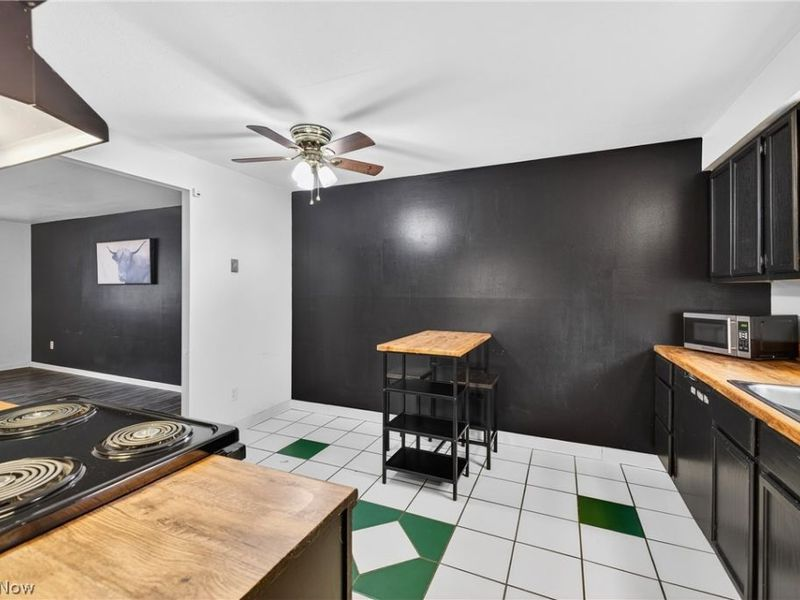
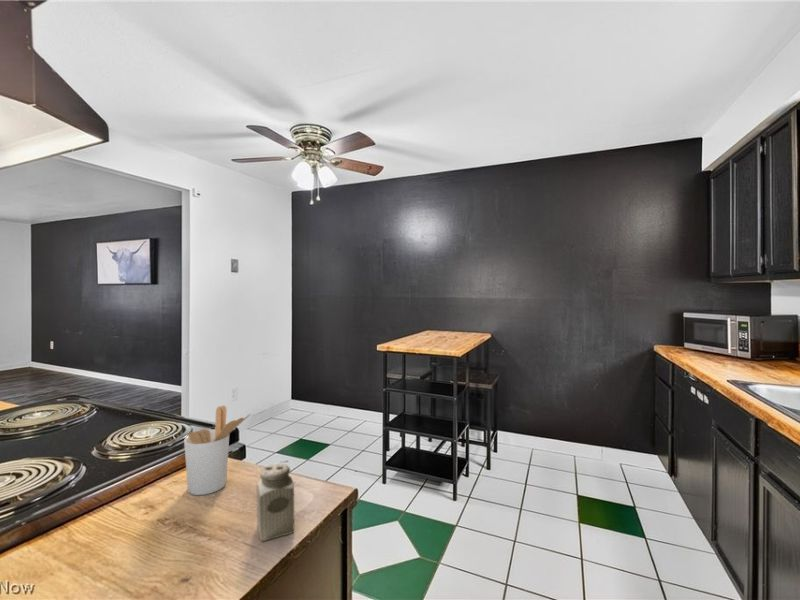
+ utensil holder [183,404,252,496]
+ salt shaker [256,463,295,542]
